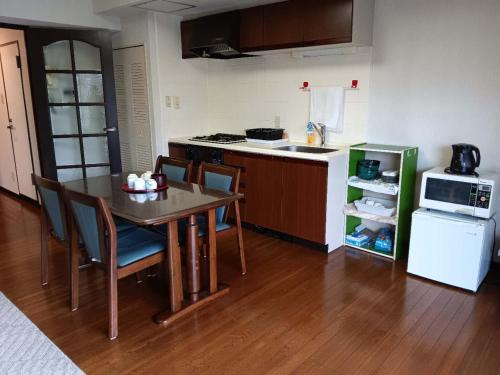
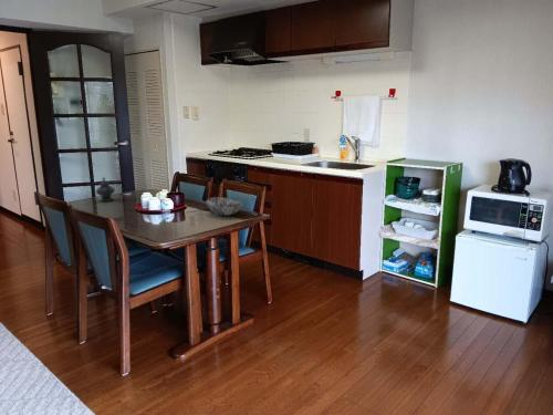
+ teapot [95,176,116,203]
+ decorative bowl [205,196,244,217]
